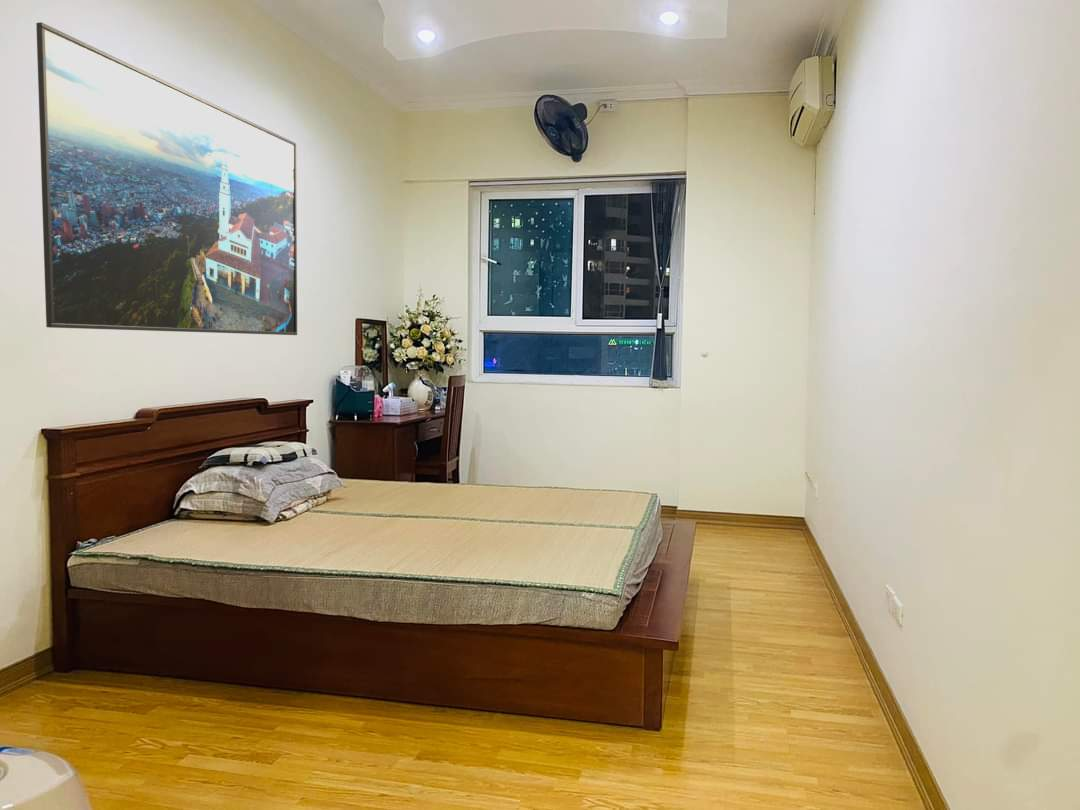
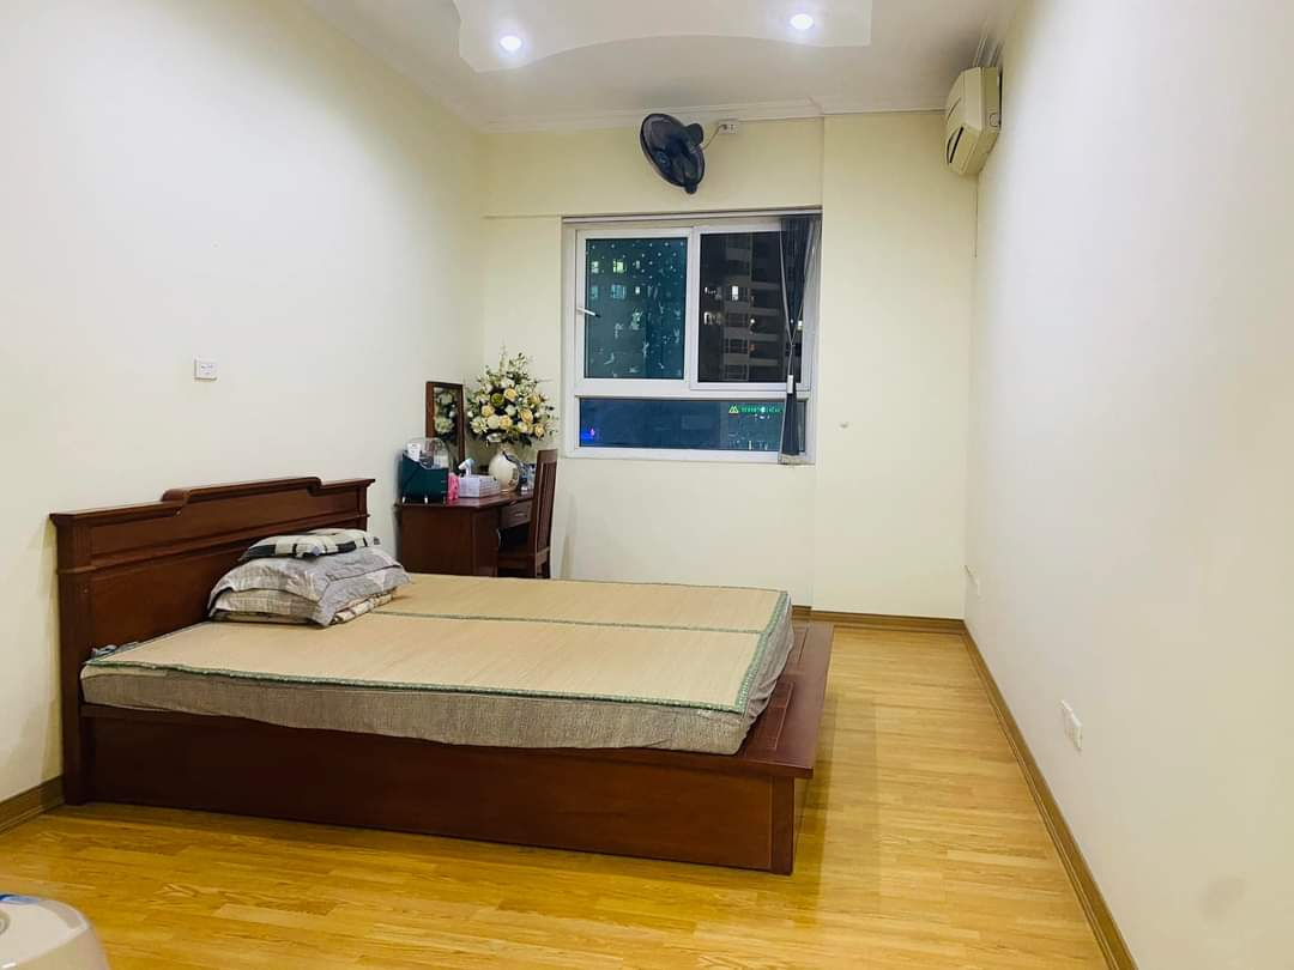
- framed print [35,21,298,336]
